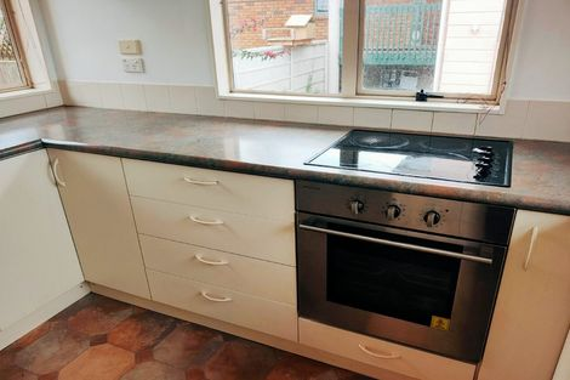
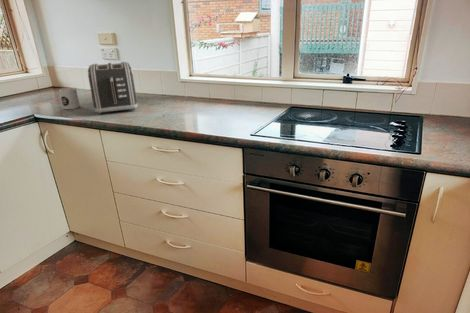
+ mug [58,87,81,110]
+ toaster [87,61,139,115]
